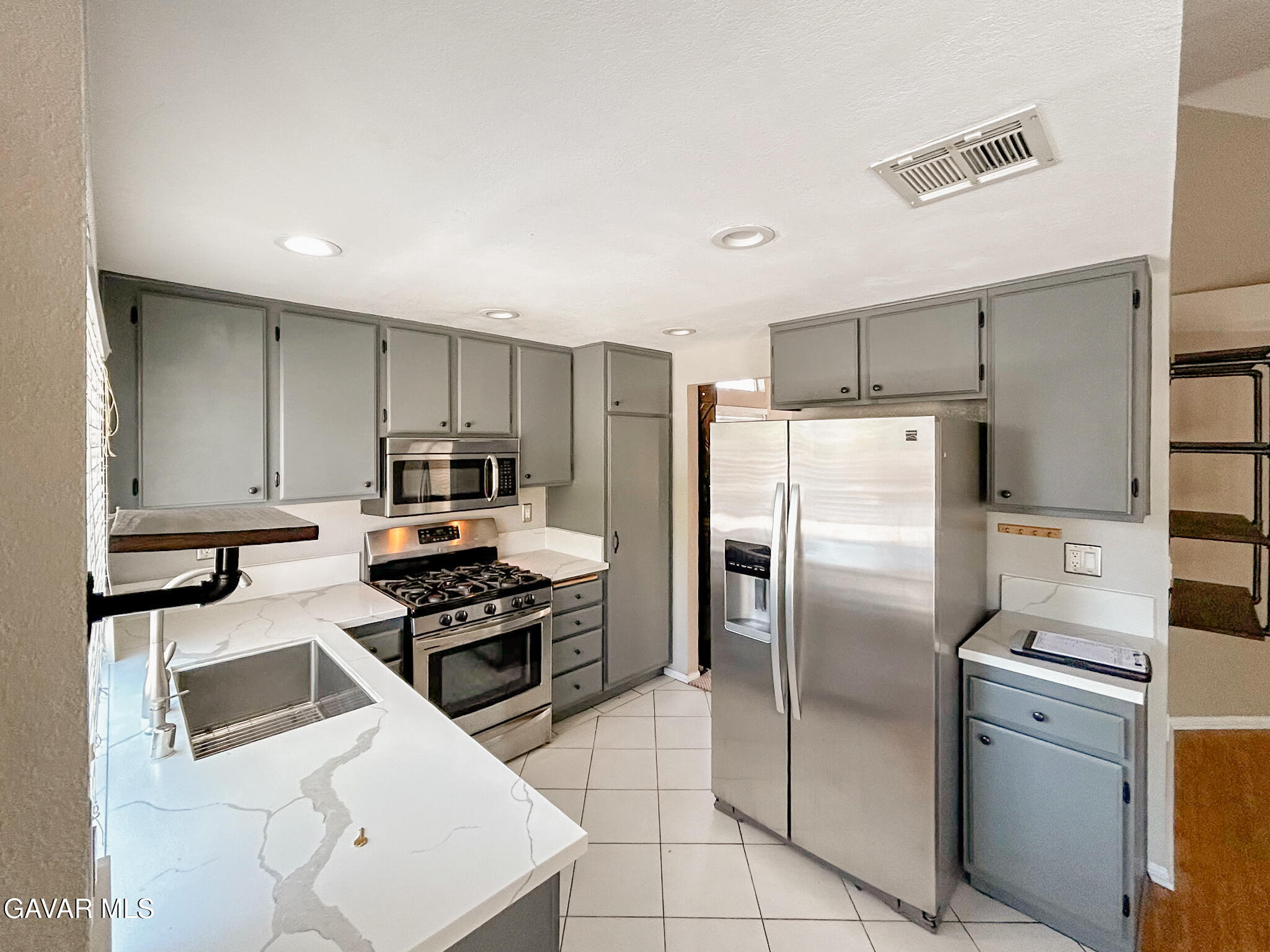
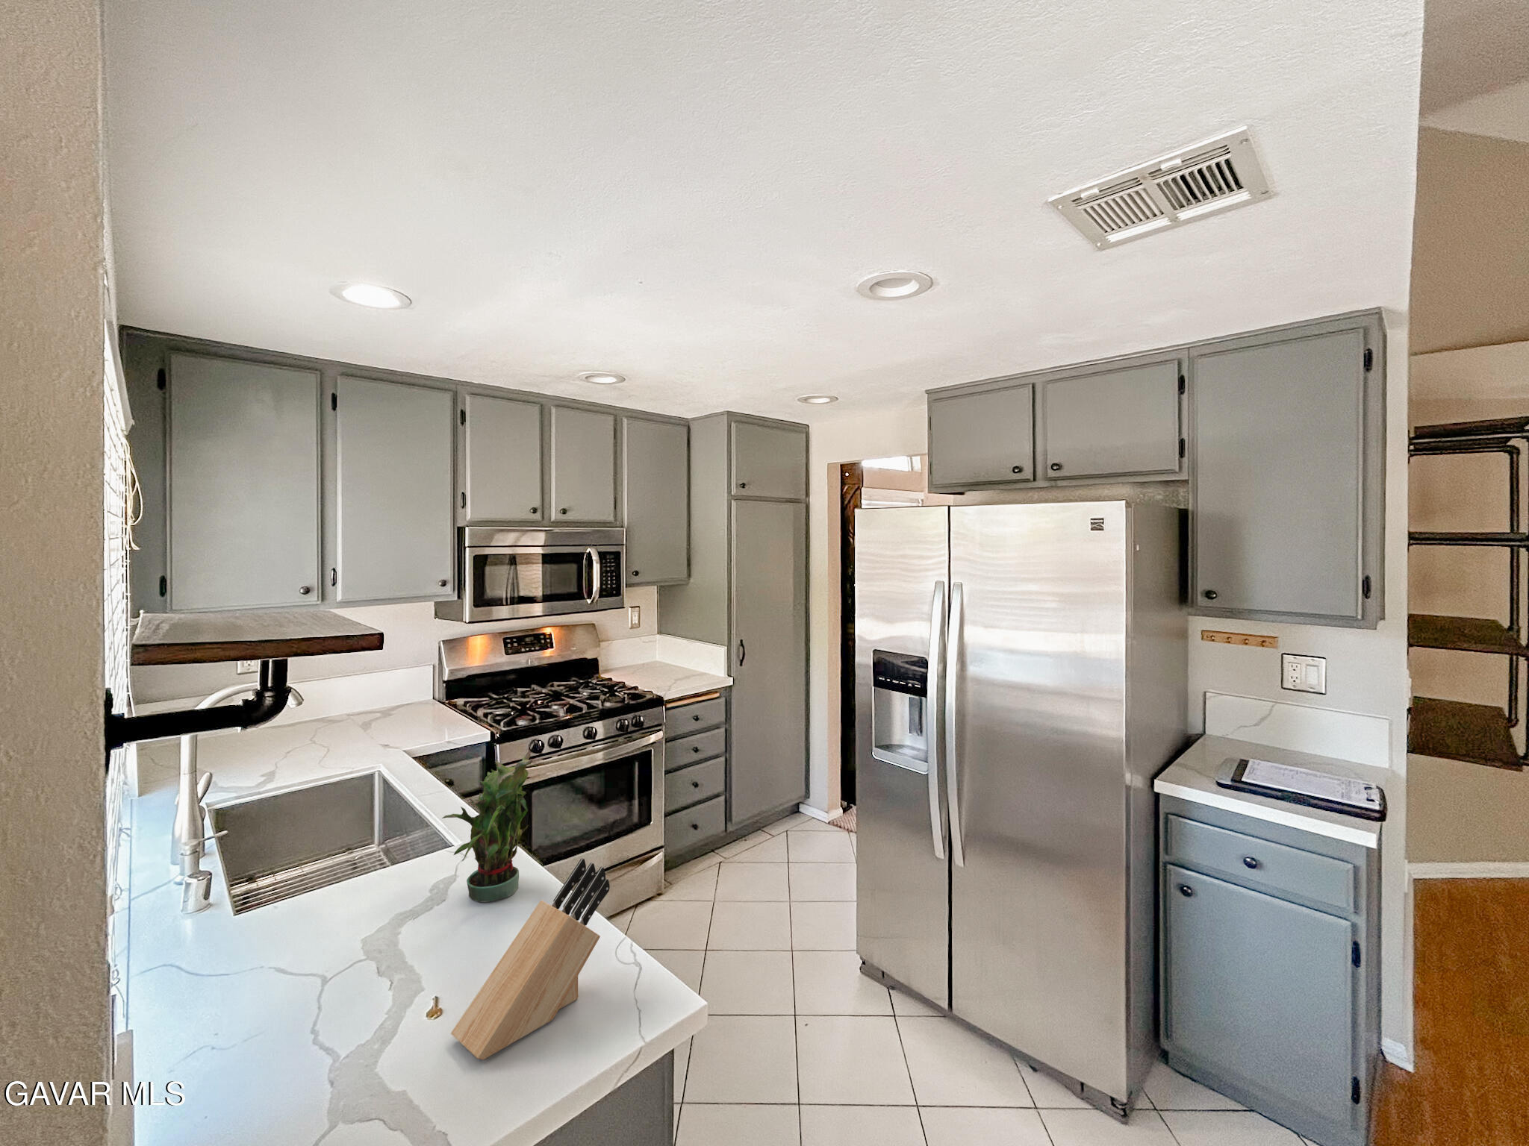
+ knife block [450,858,610,1061]
+ potted plant [441,750,533,903]
